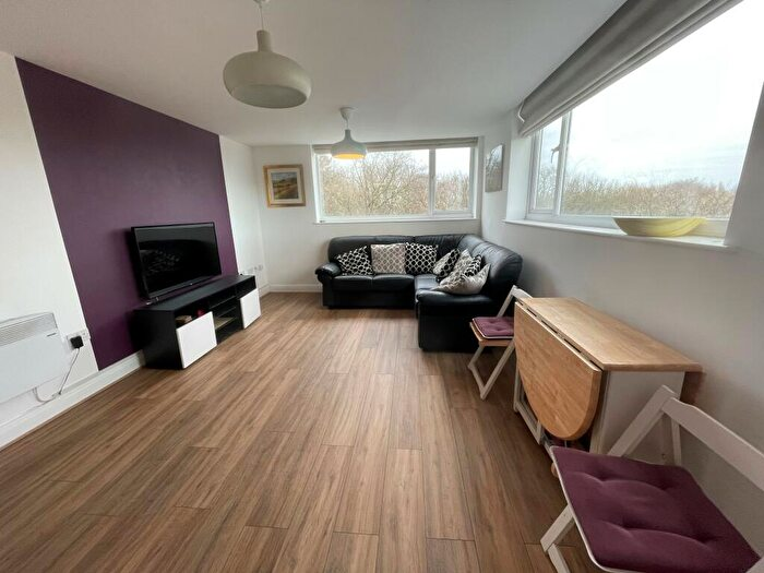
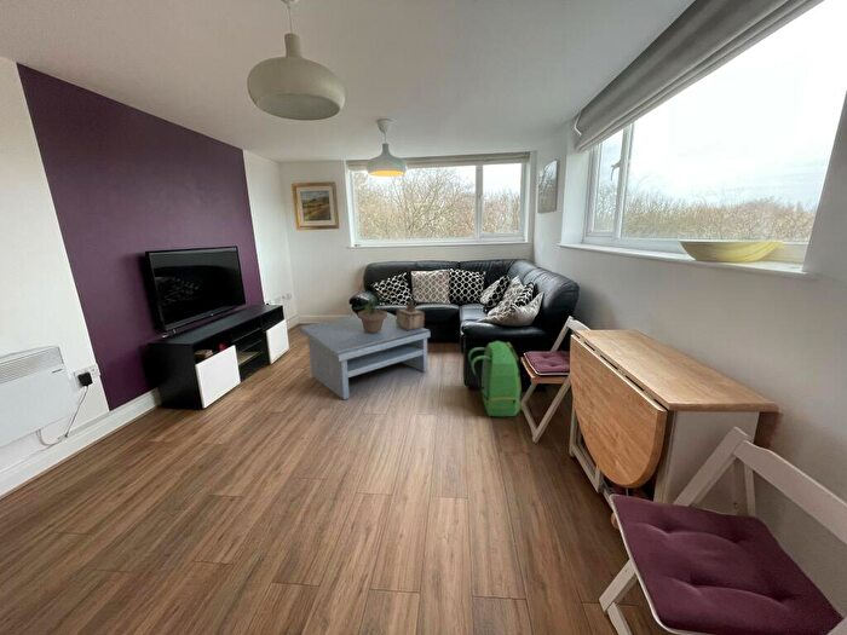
+ decorative box [394,299,426,330]
+ coffee table [299,311,432,400]
+ backpack [467,340,523,417]
+ potted plant [350,283,392,333]
